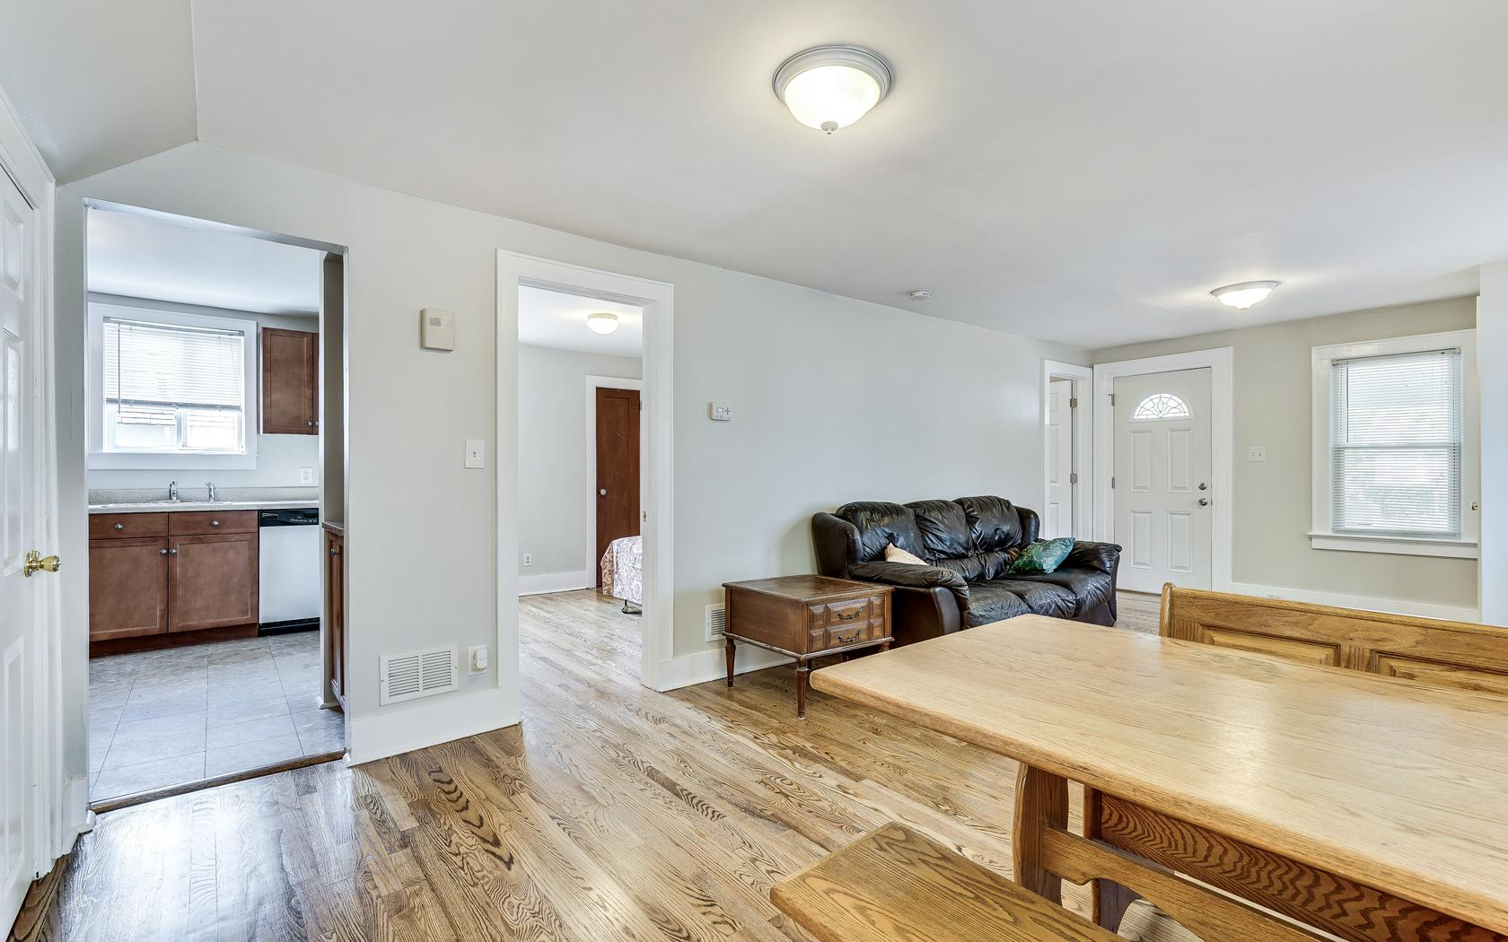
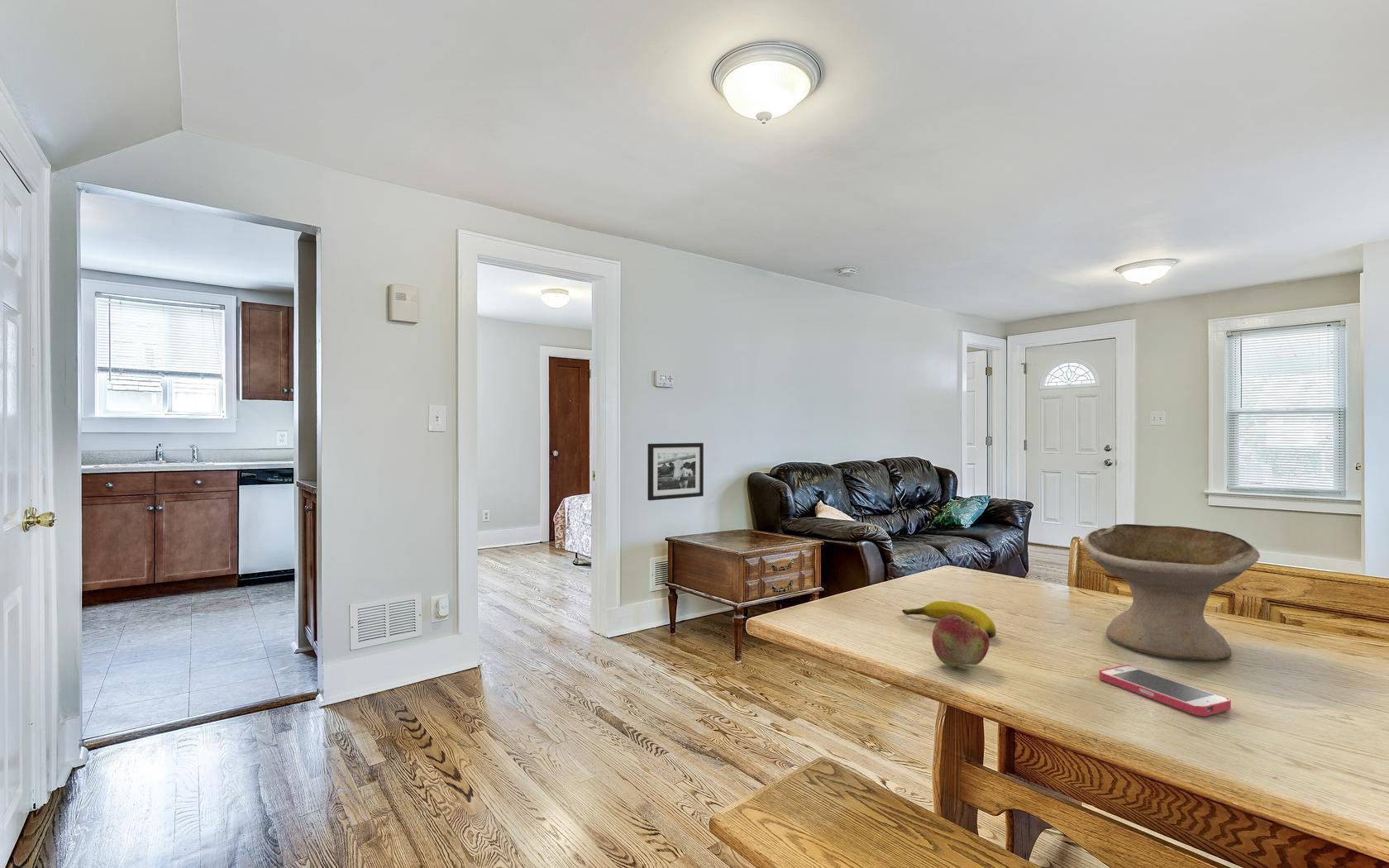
+ fruit [931,615,990,667]
+ bowl [1083,523,1261,661]
+ banana [901,600,997,639]
+ picture frame [647,442,704,502]
+ smartphone [1098,664,1232,717]
